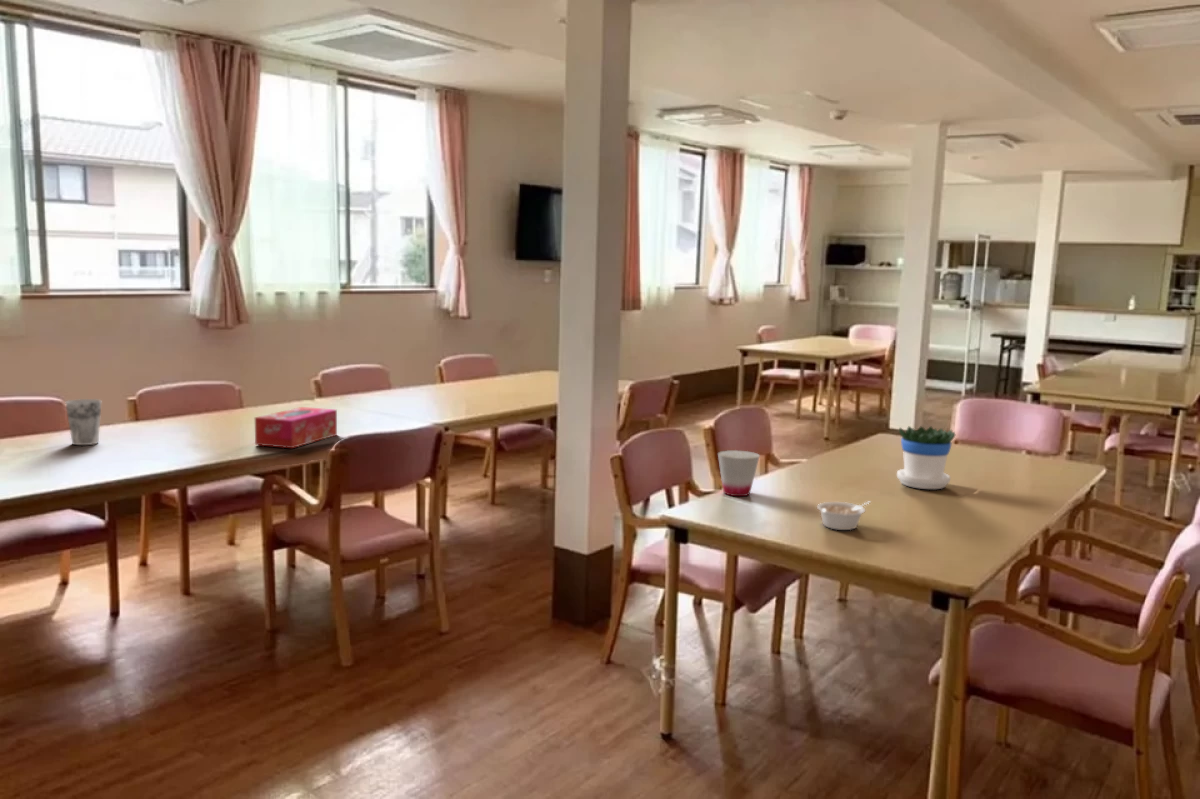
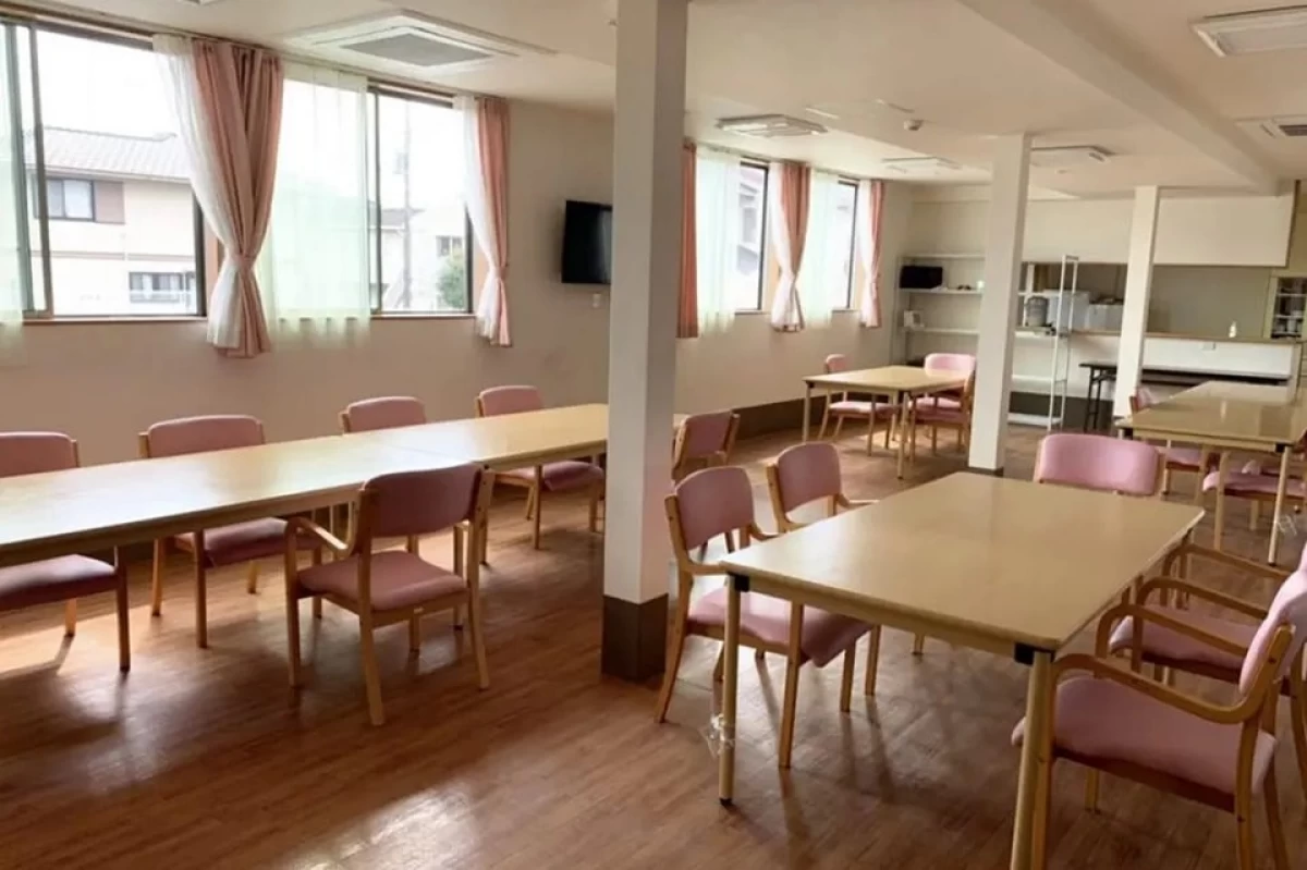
- cup [65,398,102,446]
- legume [816,501,872,531]
- cup [717,449,761,497]
- tissue box [254,406,338,449]
- flowerpot [896,425,956,490]
